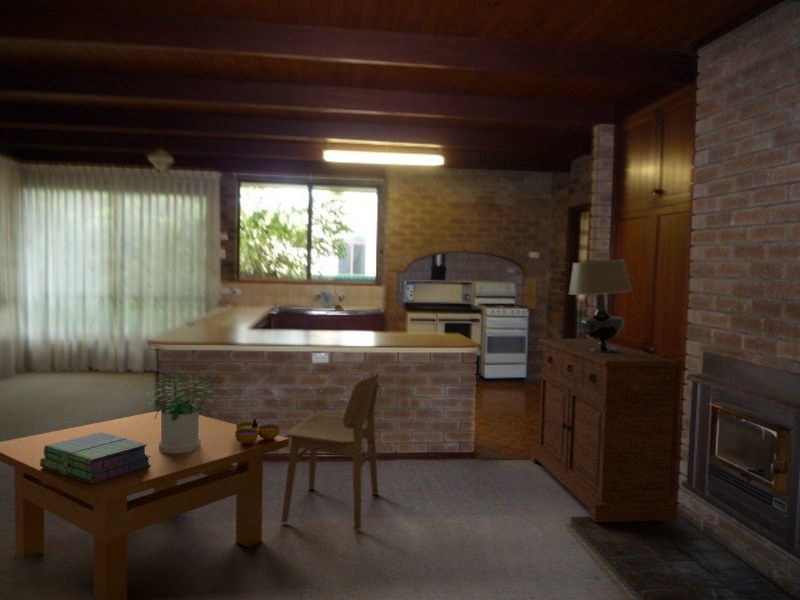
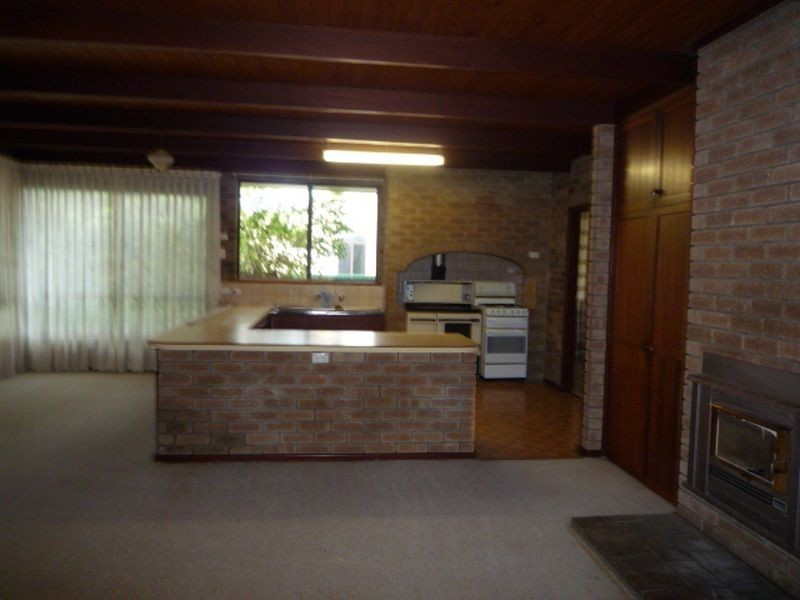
- sideboard [530,337,679,523]
- stack of books [40,432,151,483]
- dining chair [280,368,380,531]
- decorative bowl [235,418,281,444]
- potted plant [147,372,215,453]
- table lamp [567,258,633,352]
- table [0,410,290,600]
